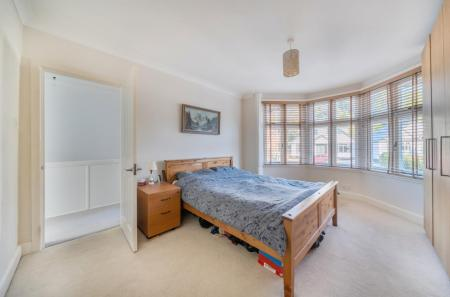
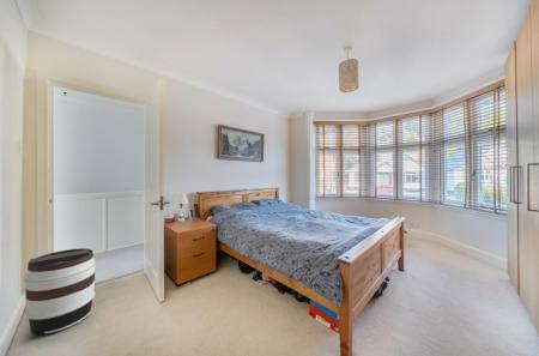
+ barrel [23,247,97,336]
